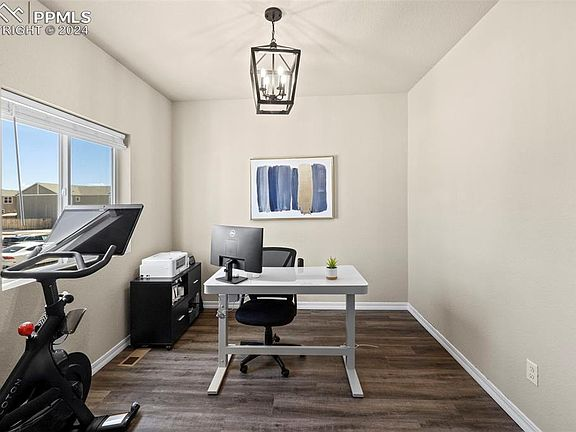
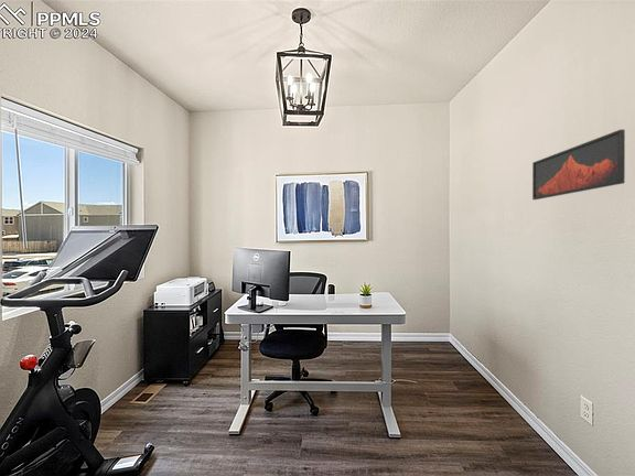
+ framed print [531,129,626,201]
